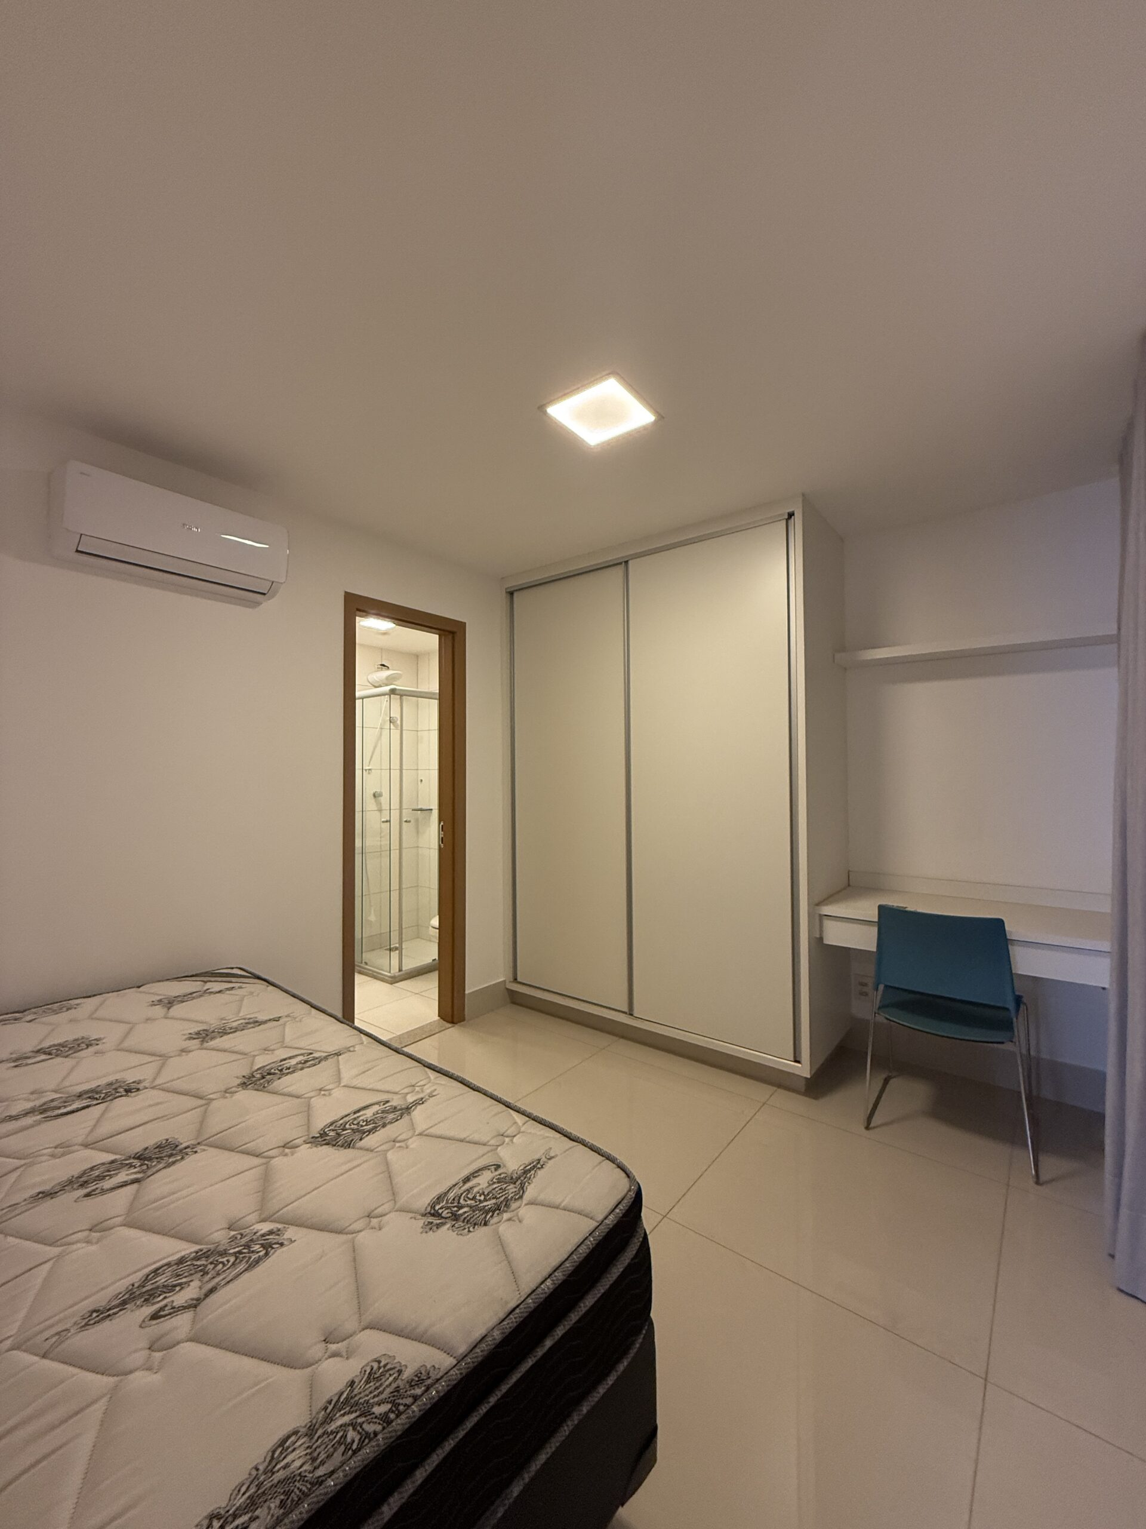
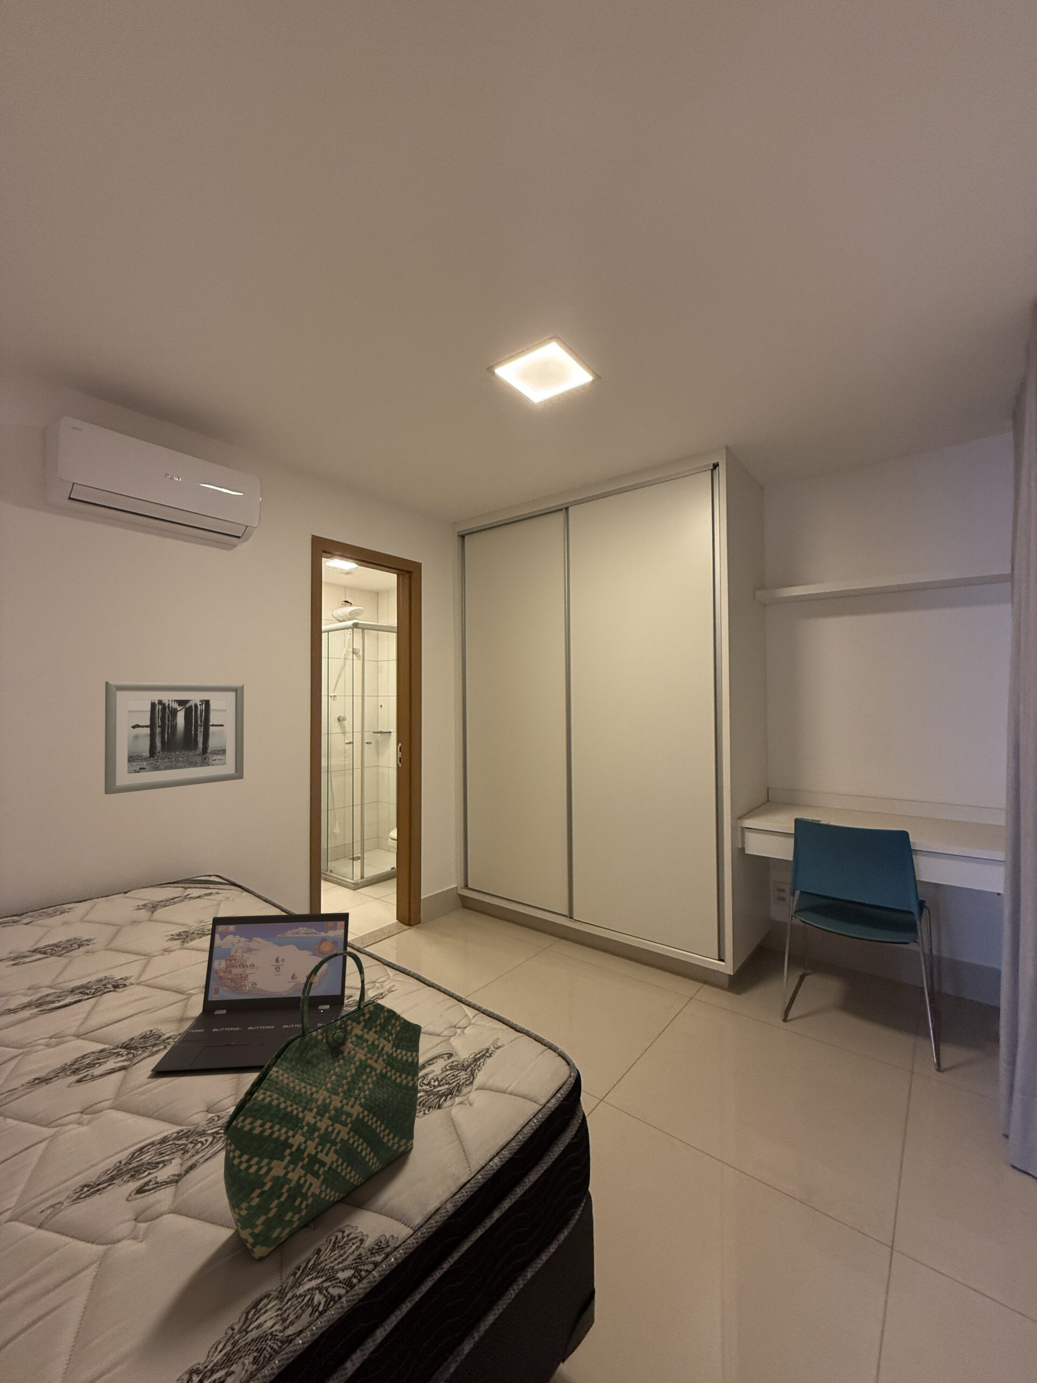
+ laptop [150,911,350,1073]
+ wall art [105,681,244,795]
+ tote bag [222,951,423,1261]
